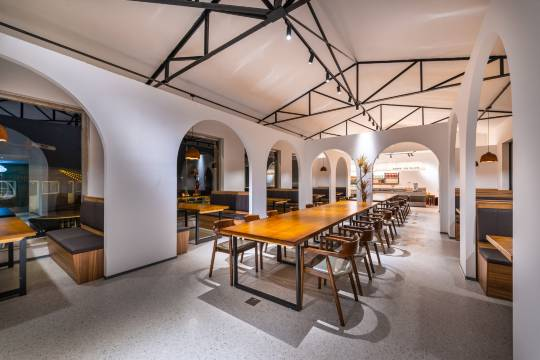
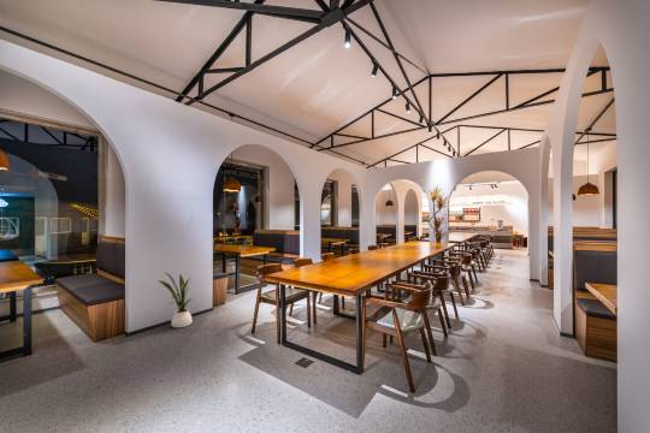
+ house plant [158,272,196,328]
